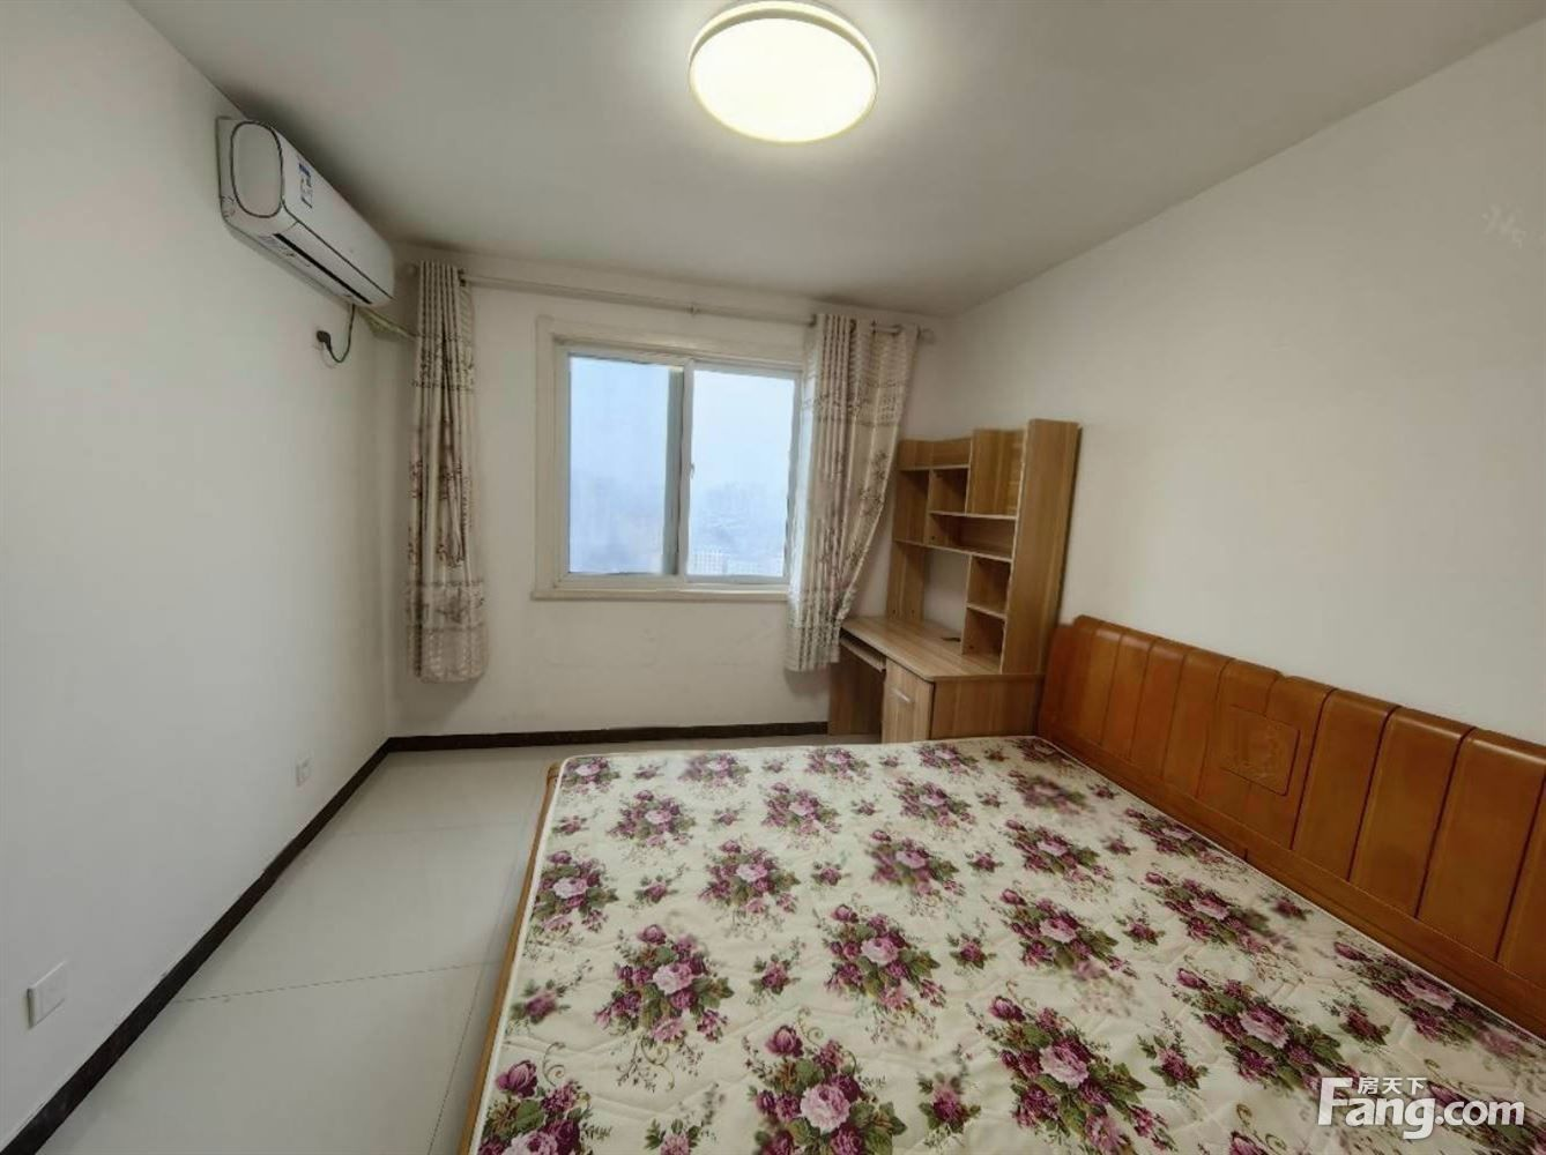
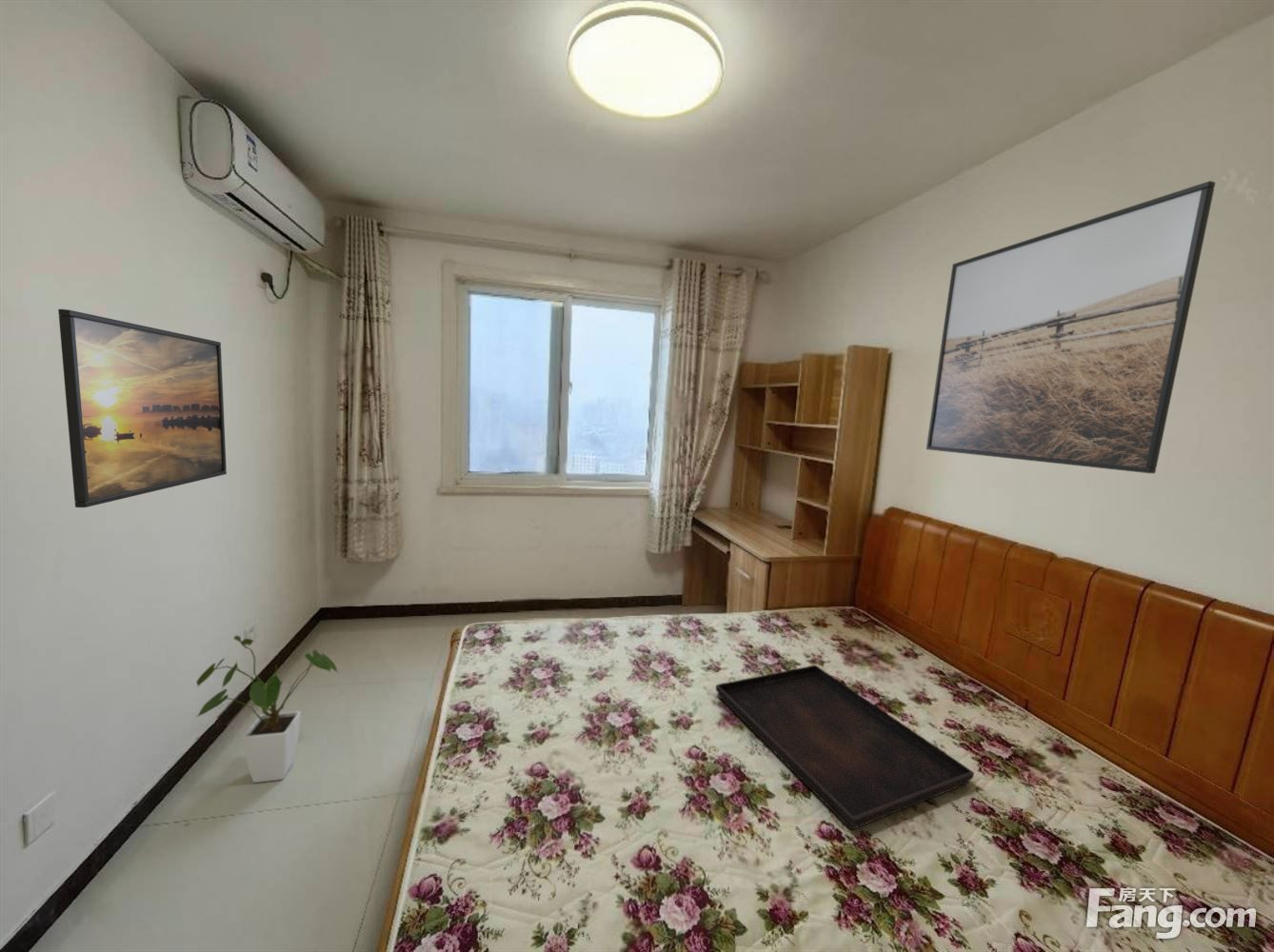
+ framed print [57,308,228,508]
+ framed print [926,180,1216,474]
+ house plant [194,635,339,783]
+ serving tray [715,664,975,831]
